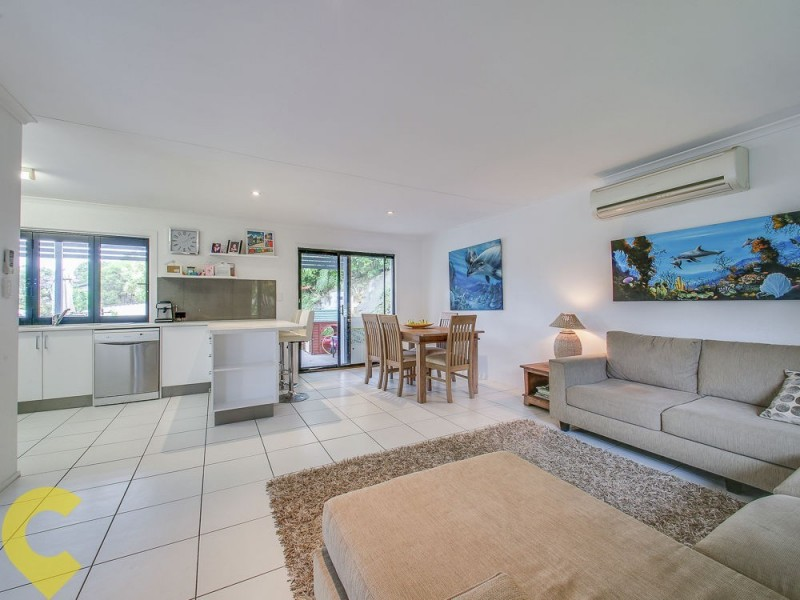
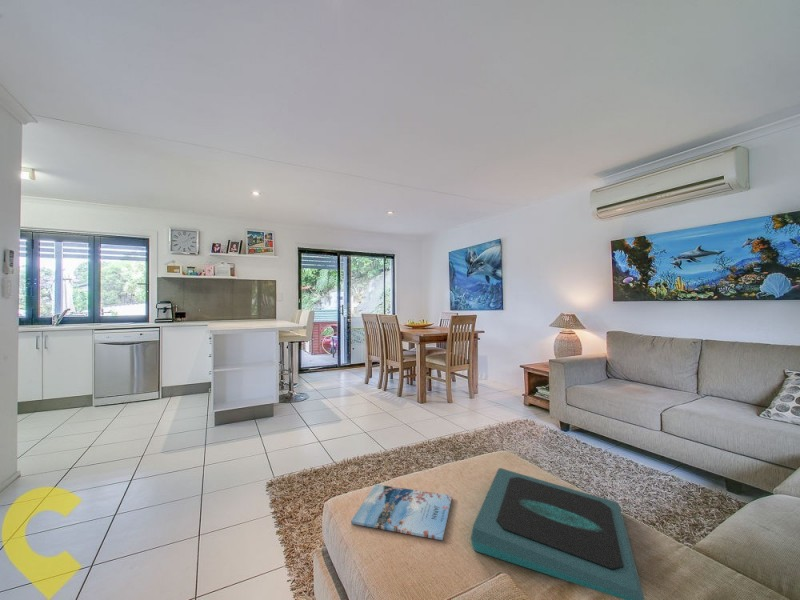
+ magazine [350,483,453,541]
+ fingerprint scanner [470,467,646,600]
